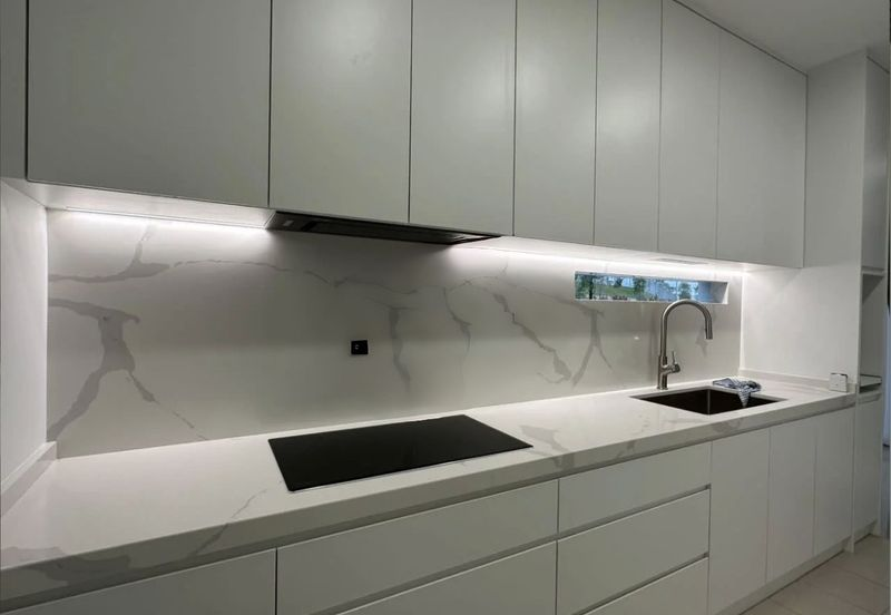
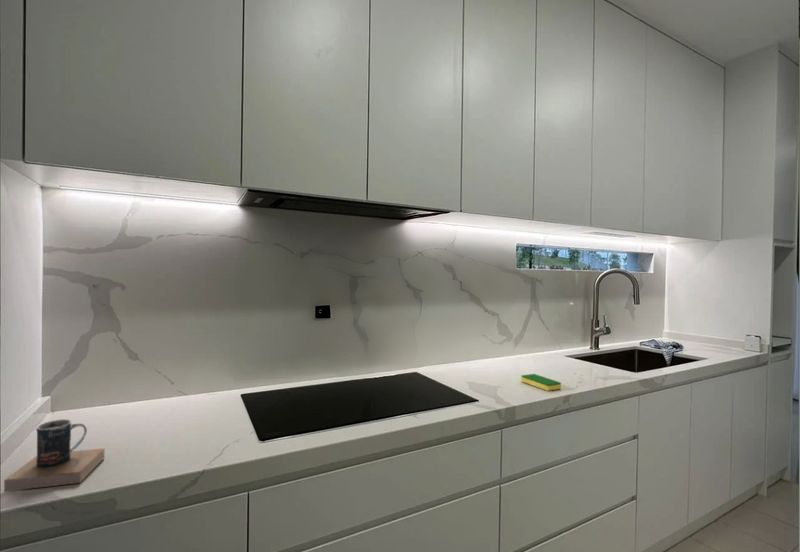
+ dish sponge [520,373,562,392]
+ mug [3,418,105,492]
